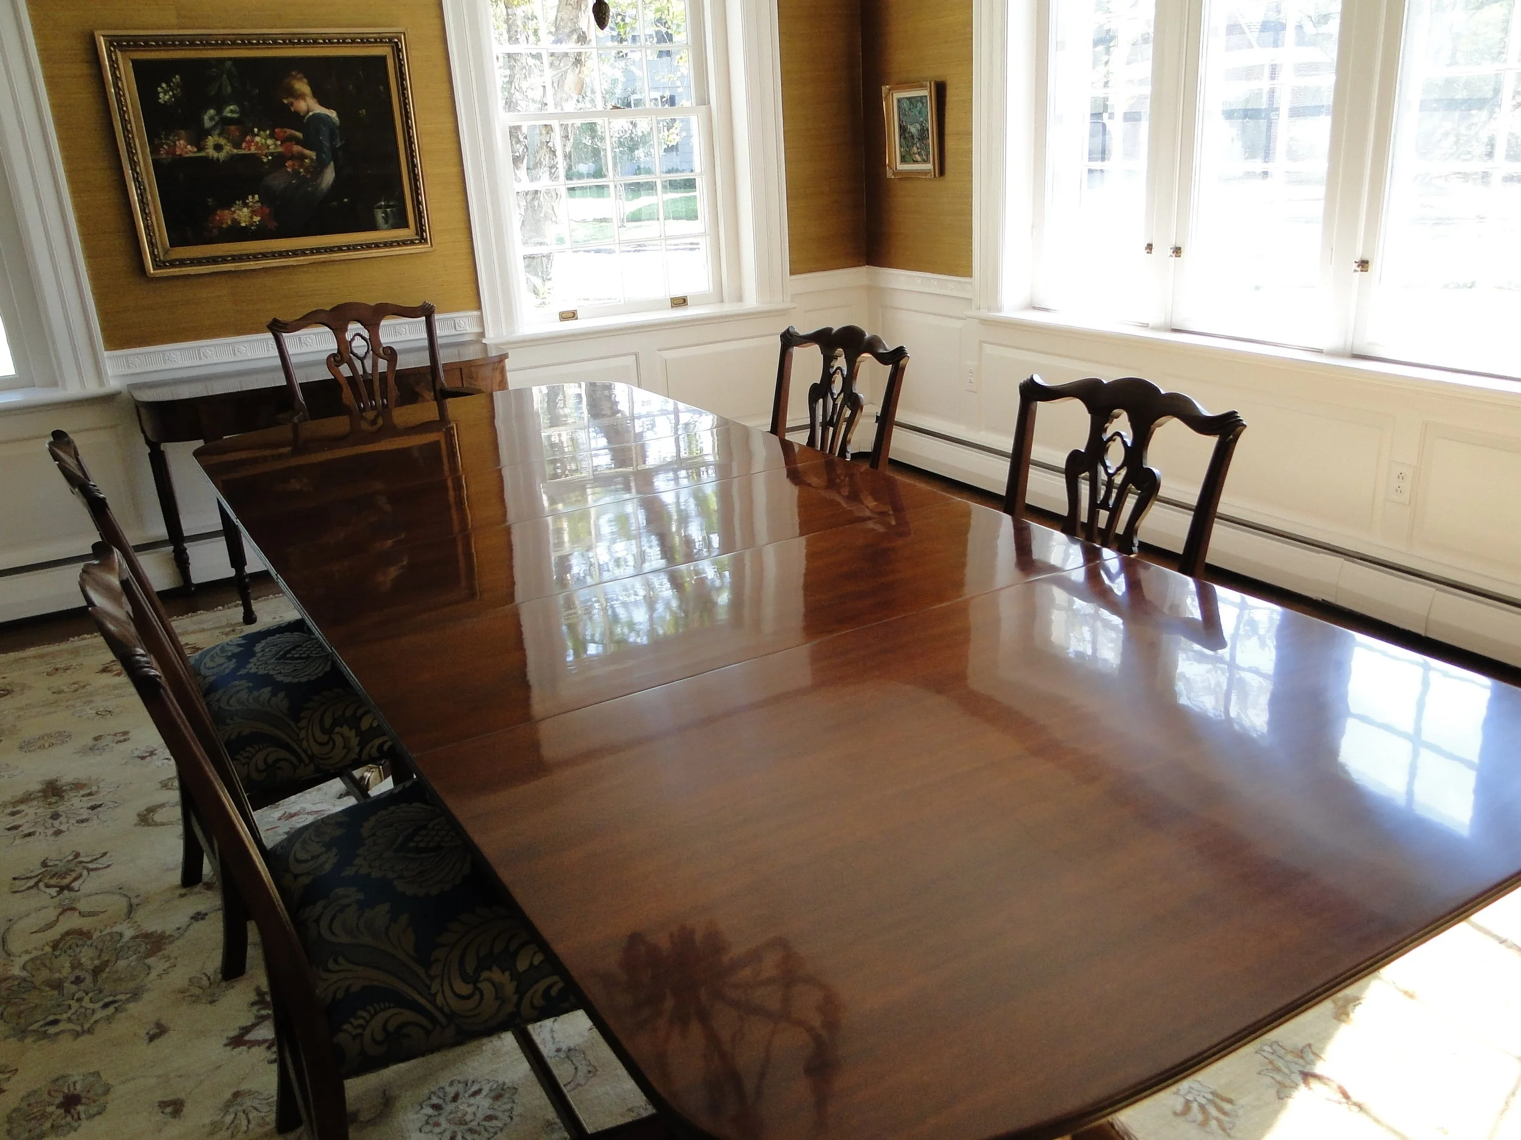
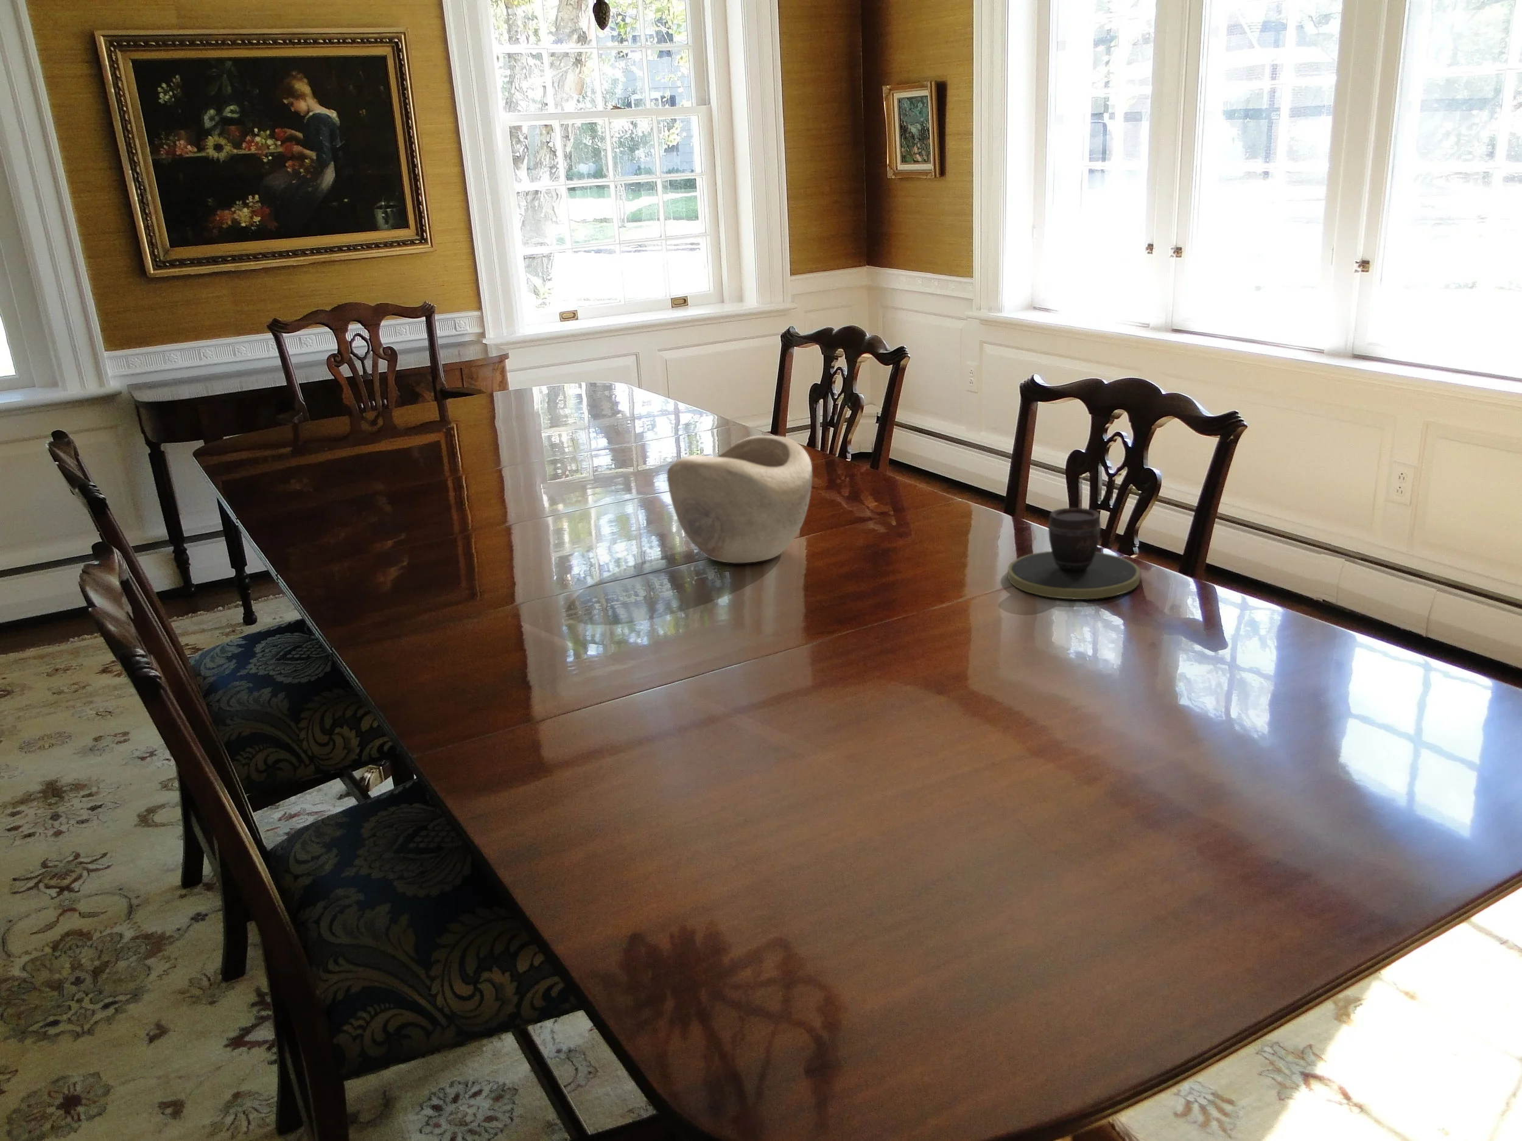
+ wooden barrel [1008,507,1141,600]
+ decorative bowl [666,435,814,563]
